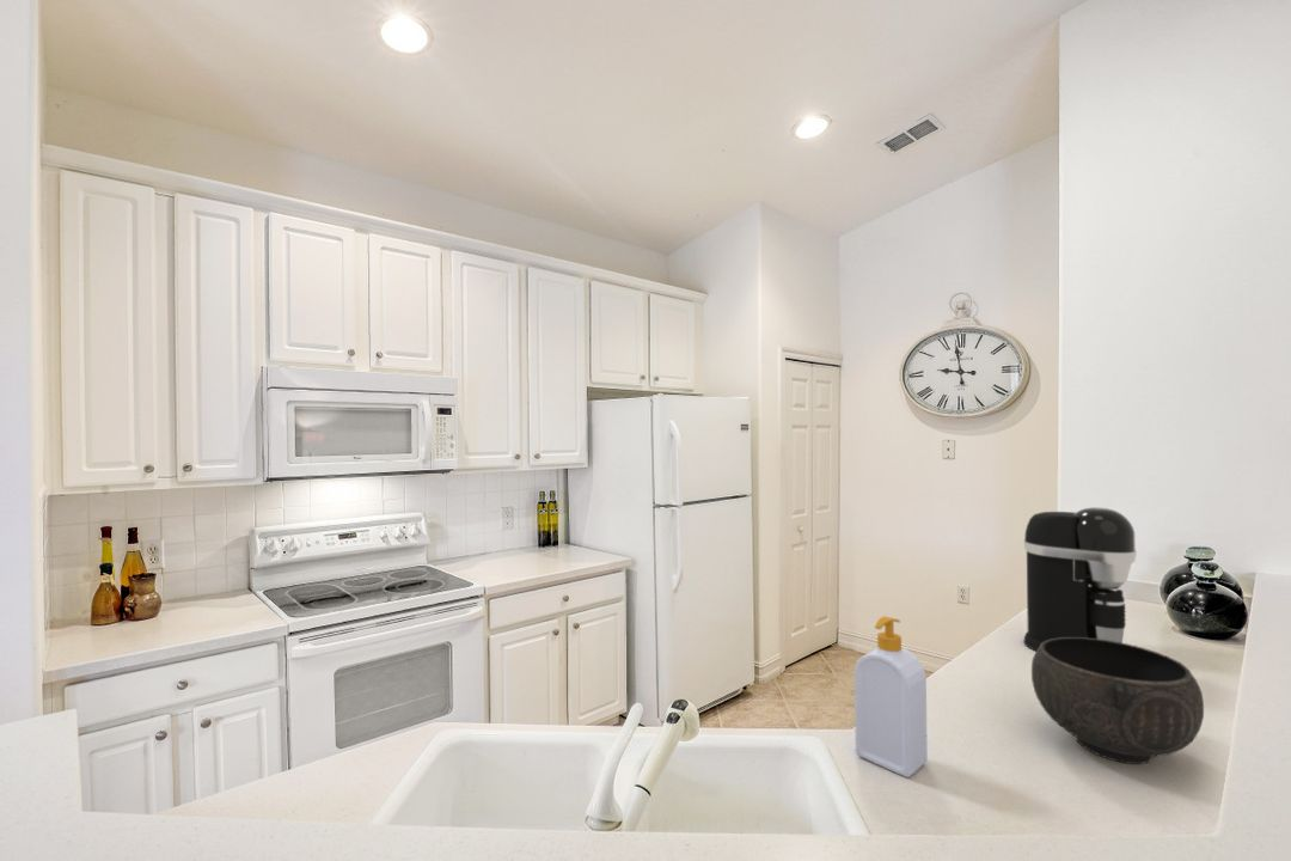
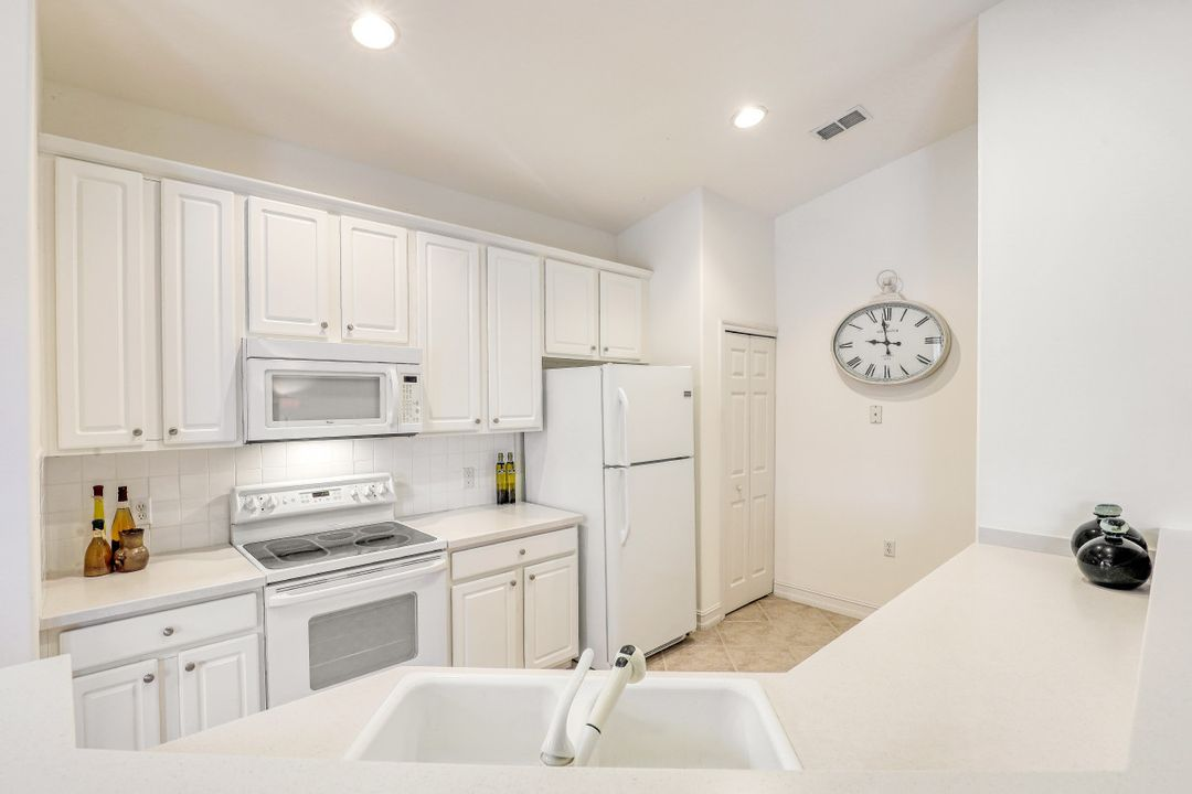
- coffee maker [1022,506,1138,652]
- soap bottle [853,615,929,778]
- bowl [1030,637,1205,765]
